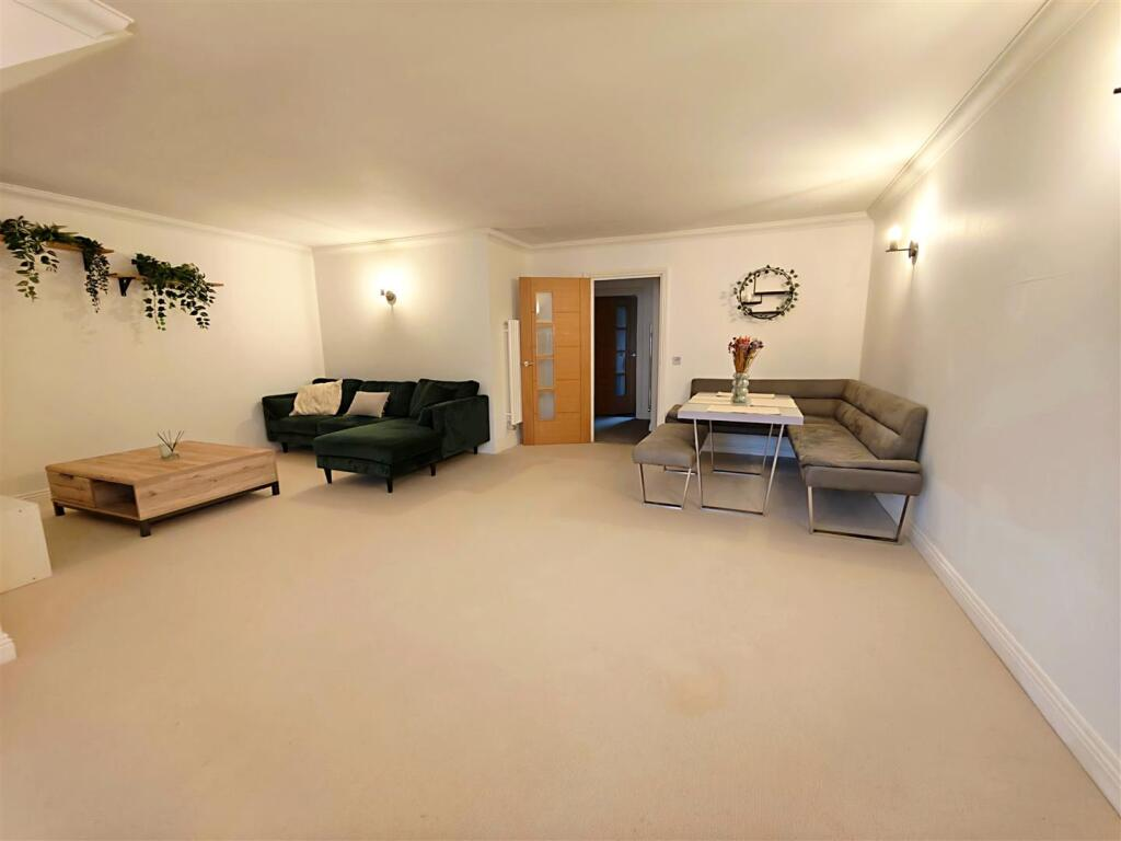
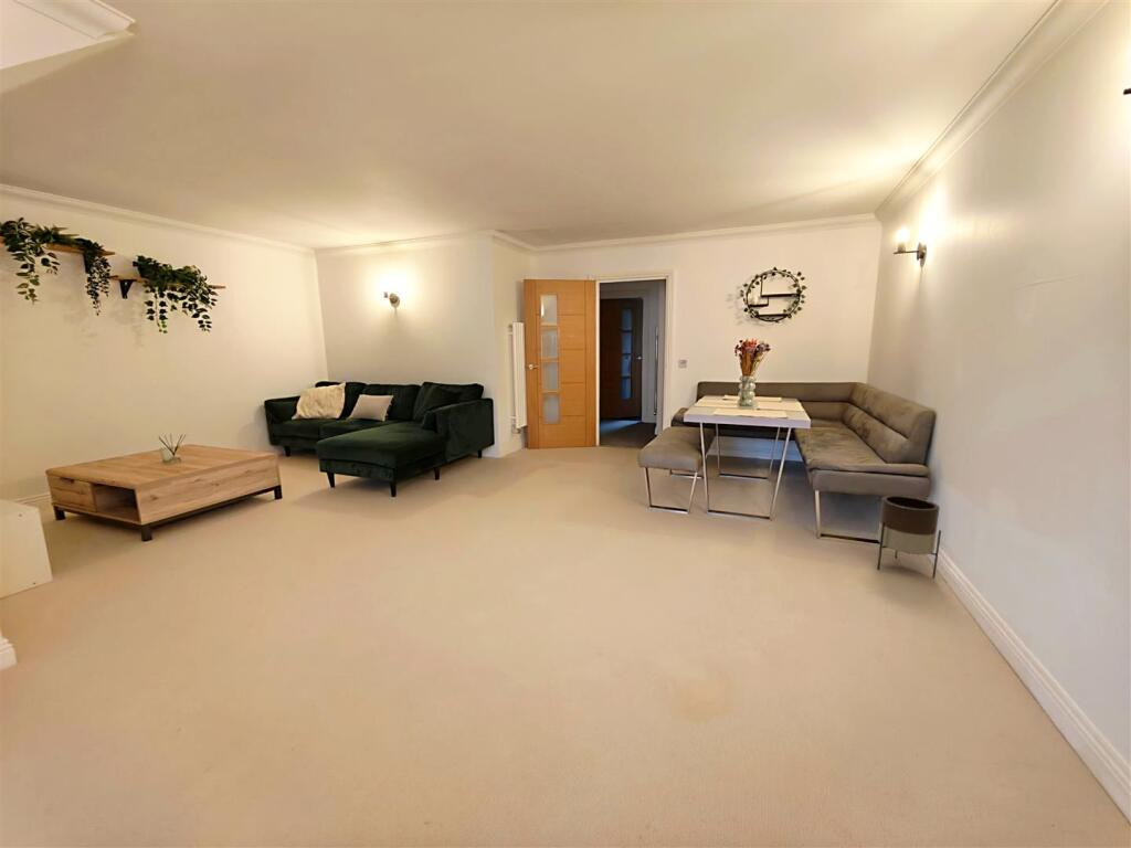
+ planter [876,495,942,580]
